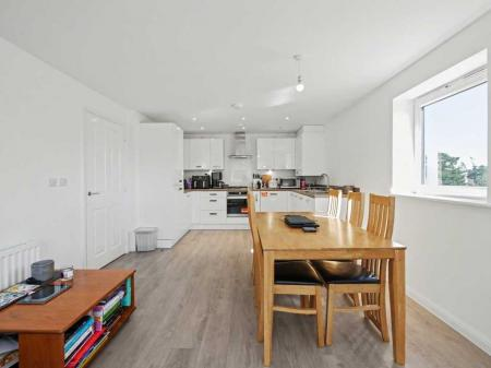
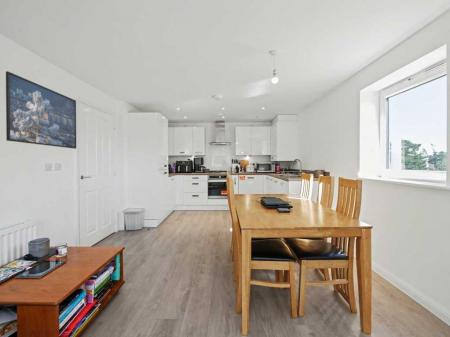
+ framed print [5,70,77,150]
